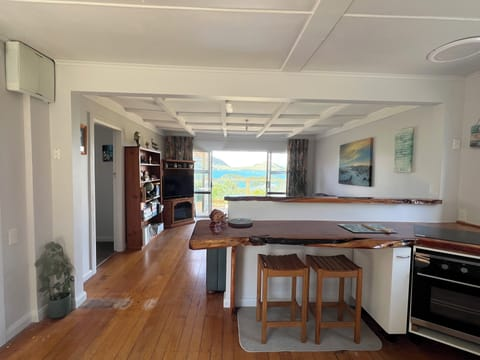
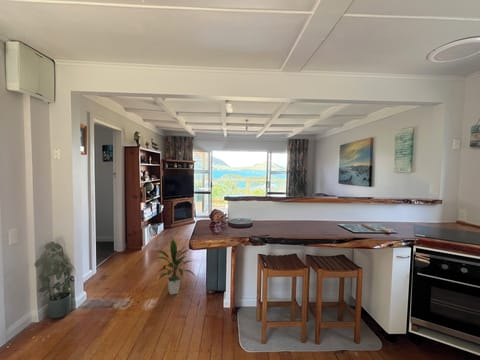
+ indoor plant [155,238,196,296]
